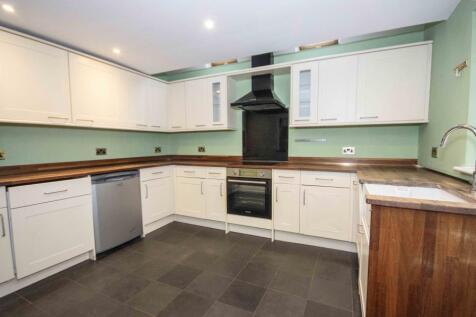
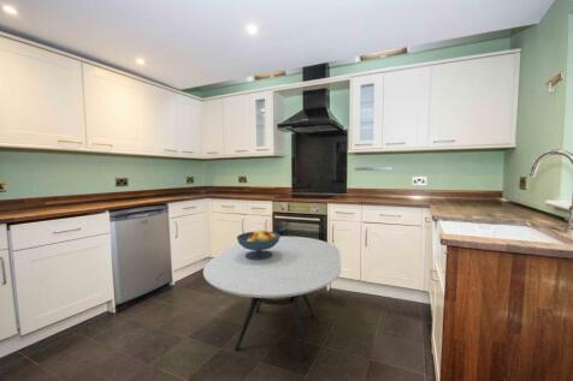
+ fruit bowl [236,228,282,260]
+ dining table [202,236,342,361]
